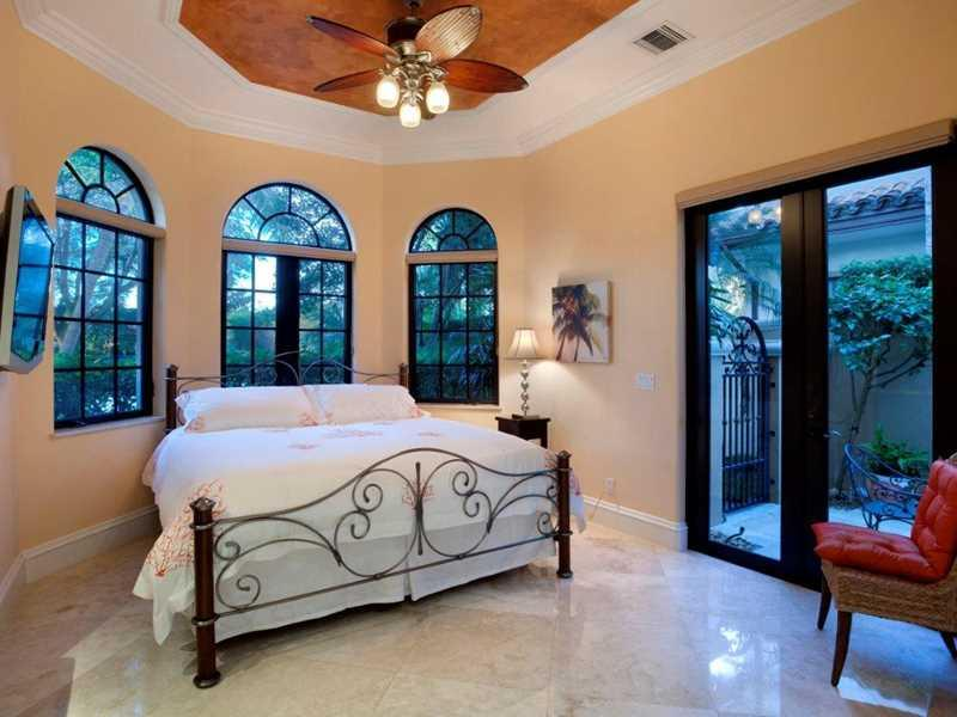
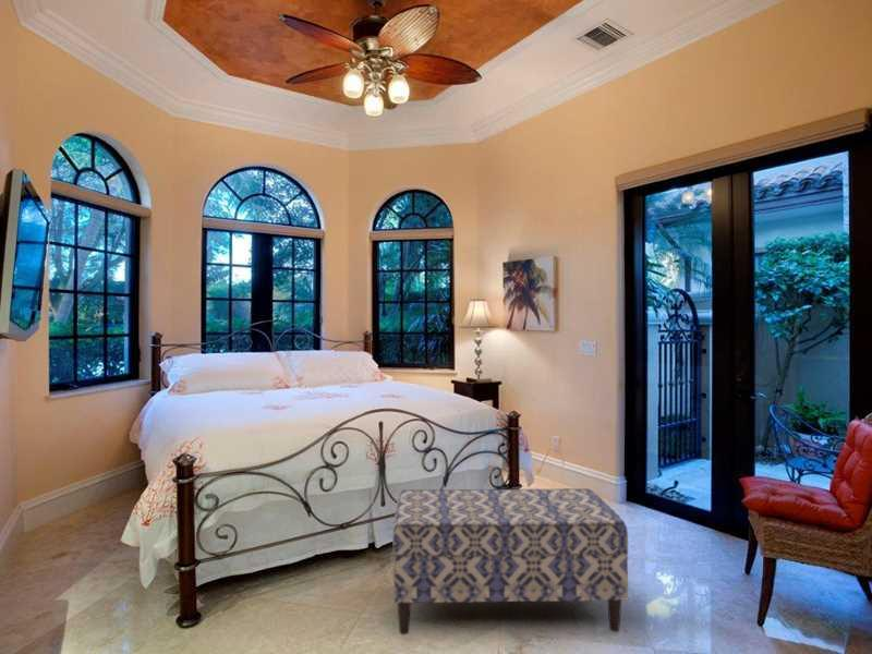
+ bench [391,487,629,635]
